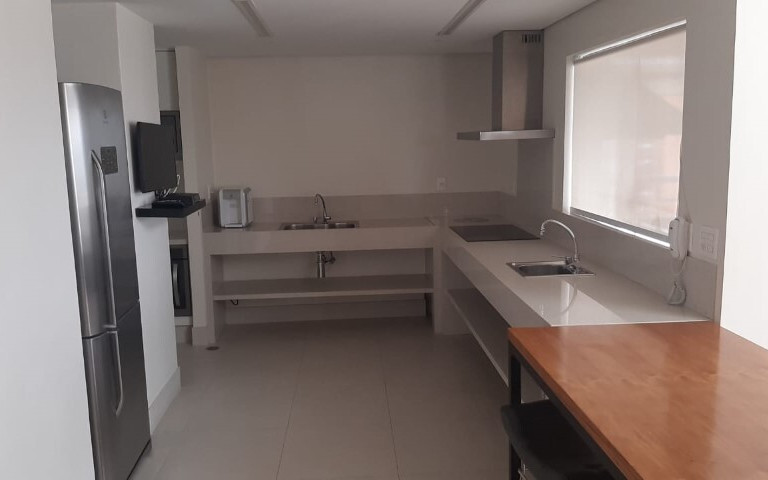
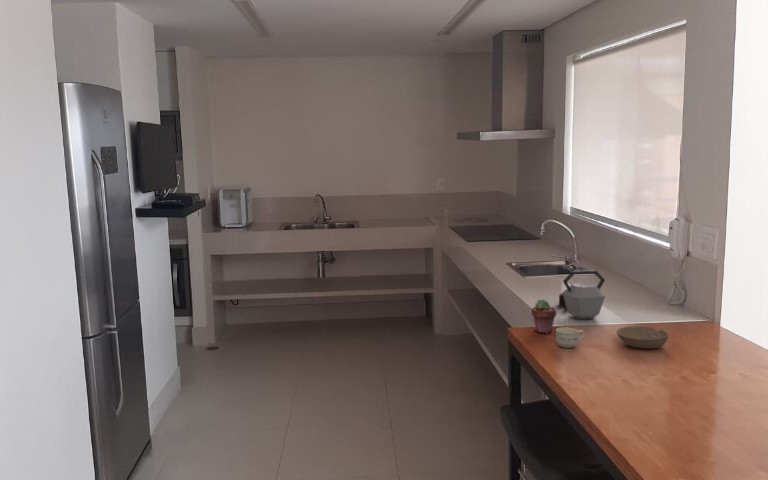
+ kettle [558,269,606,320]
+ potted succulent [530,299,558,335]
+ cup [555,327,585,349]
+ bowl [616,325,669,350]
